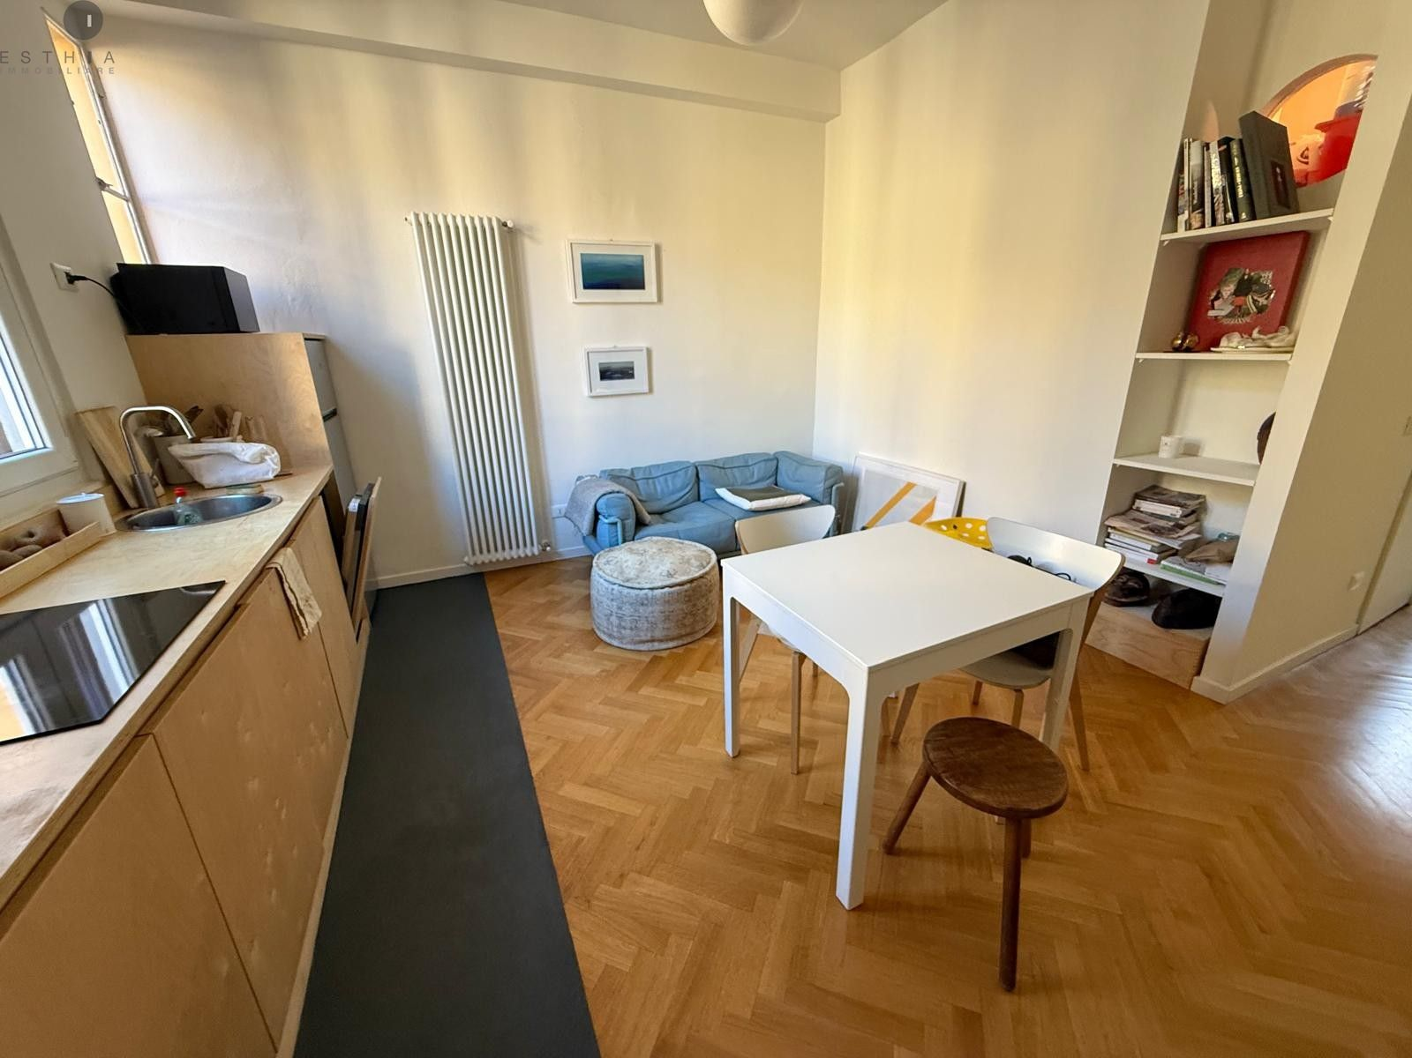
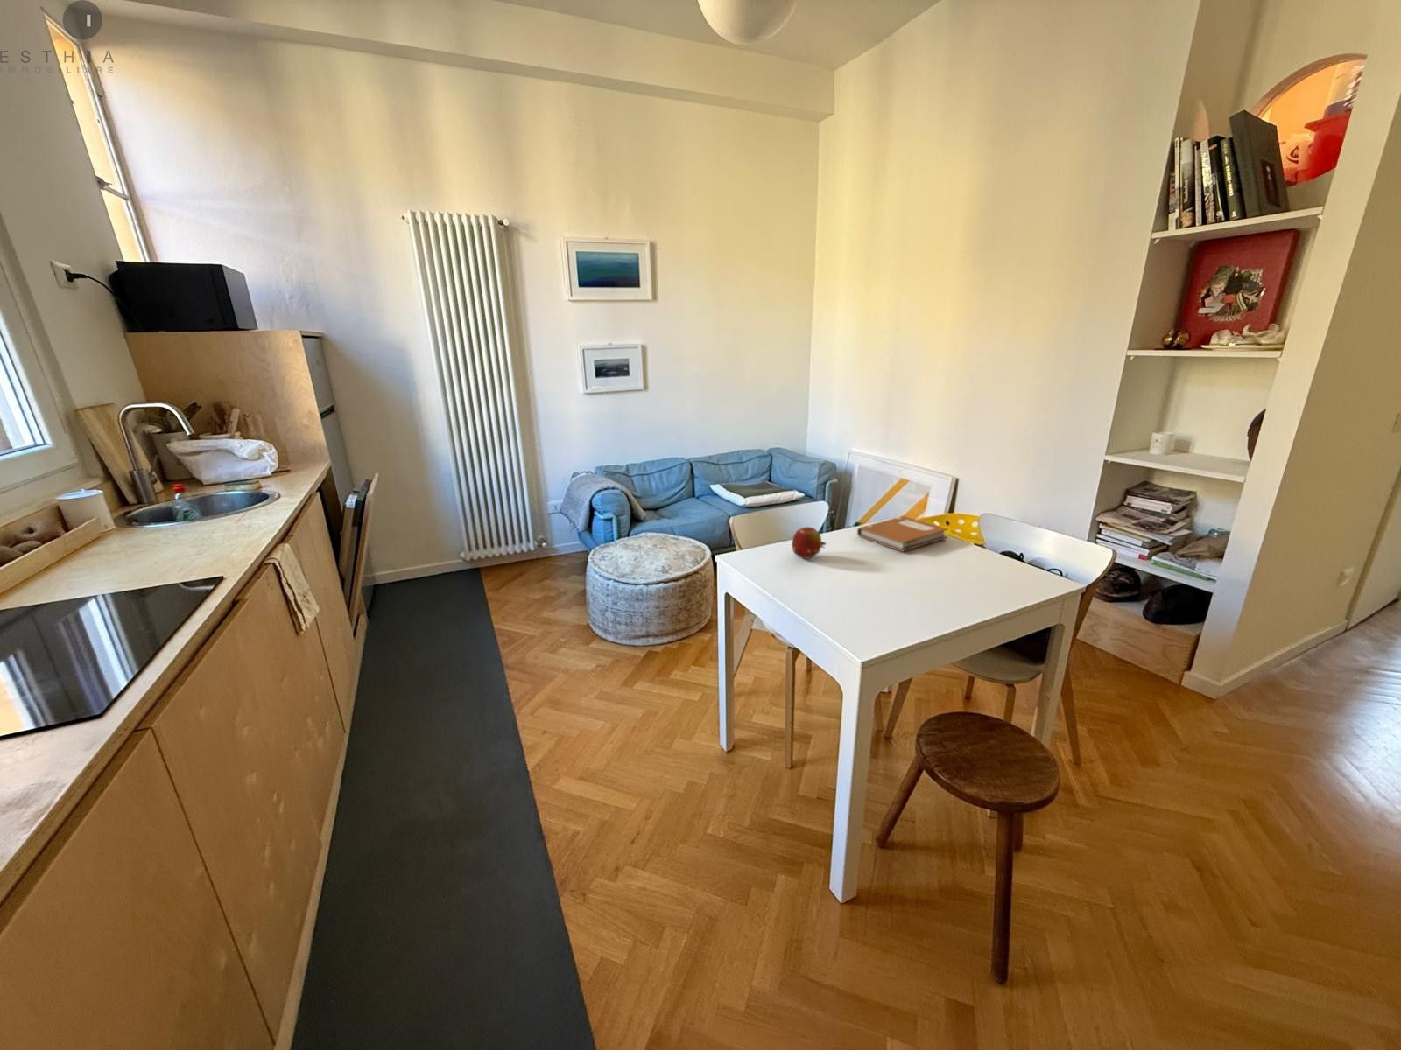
+ notebook [856,515,949,553]
+ fruit [791,526,827,560]
